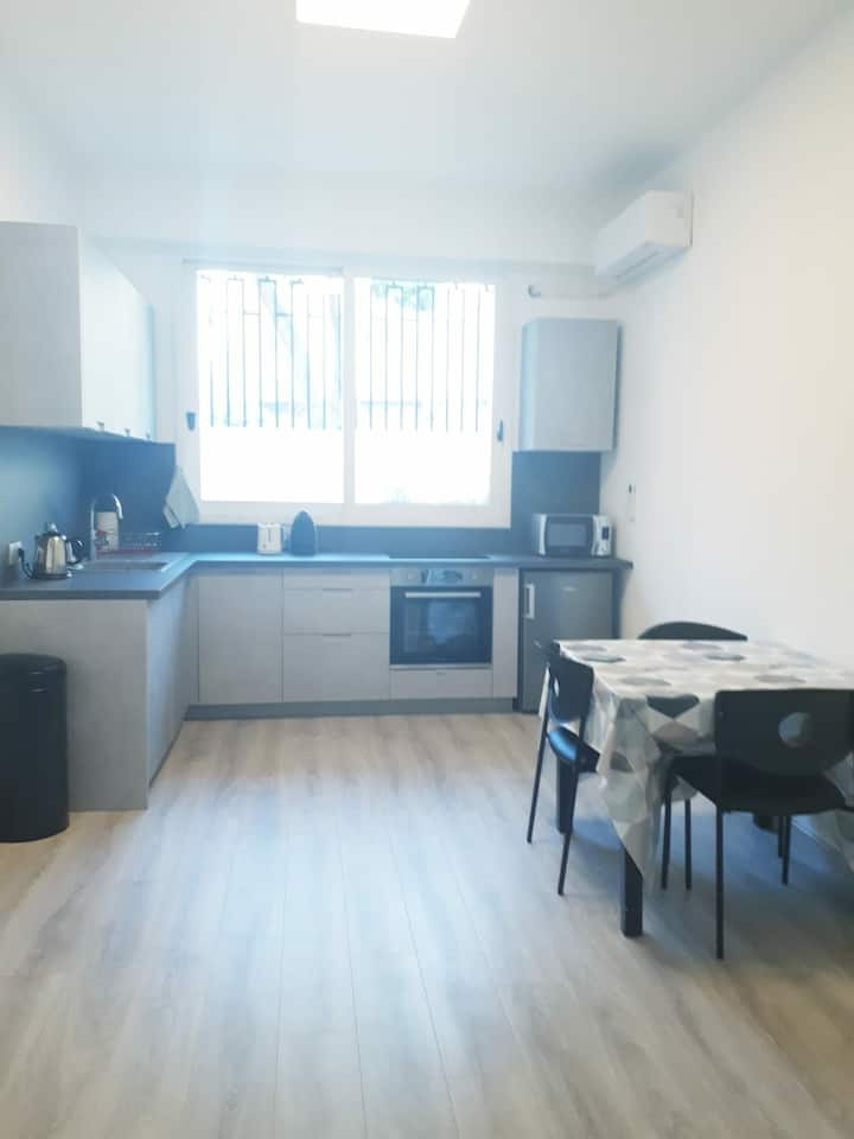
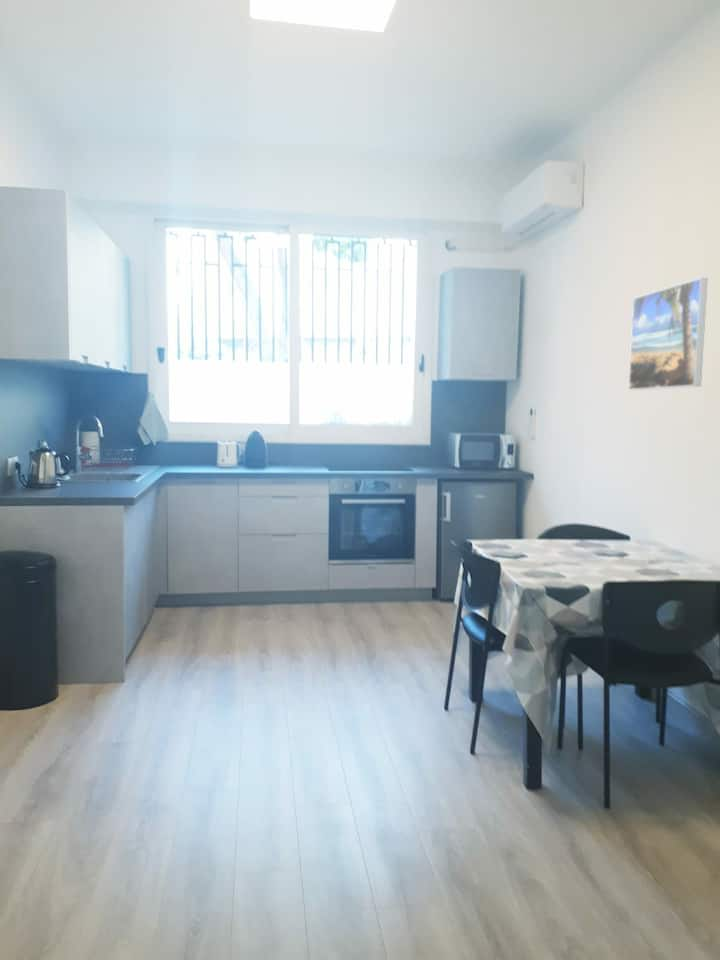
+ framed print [628,277,708,391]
